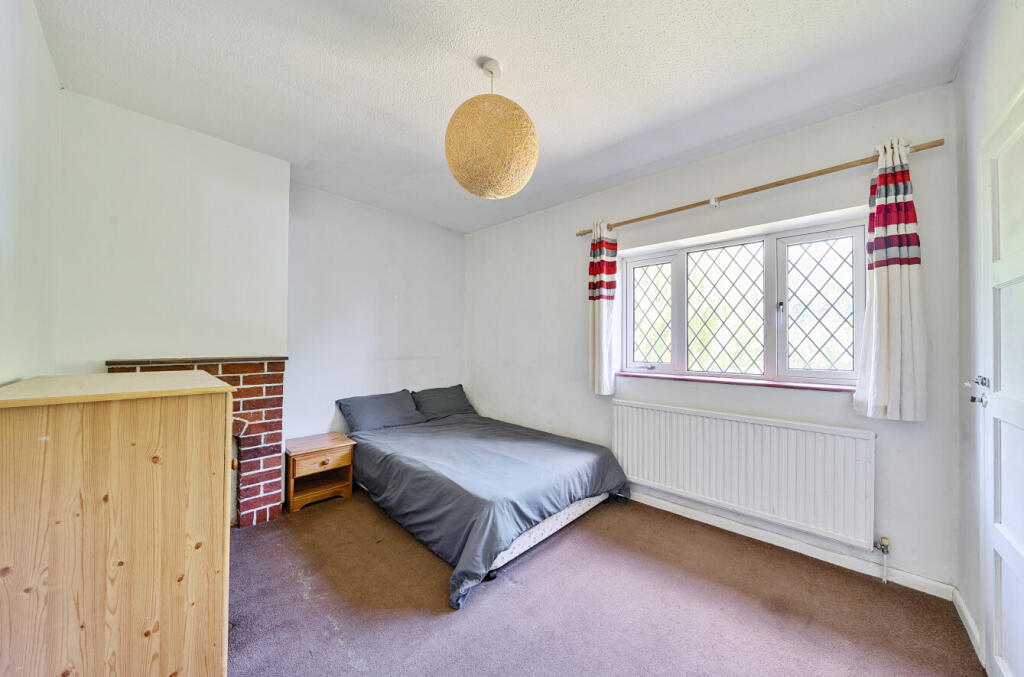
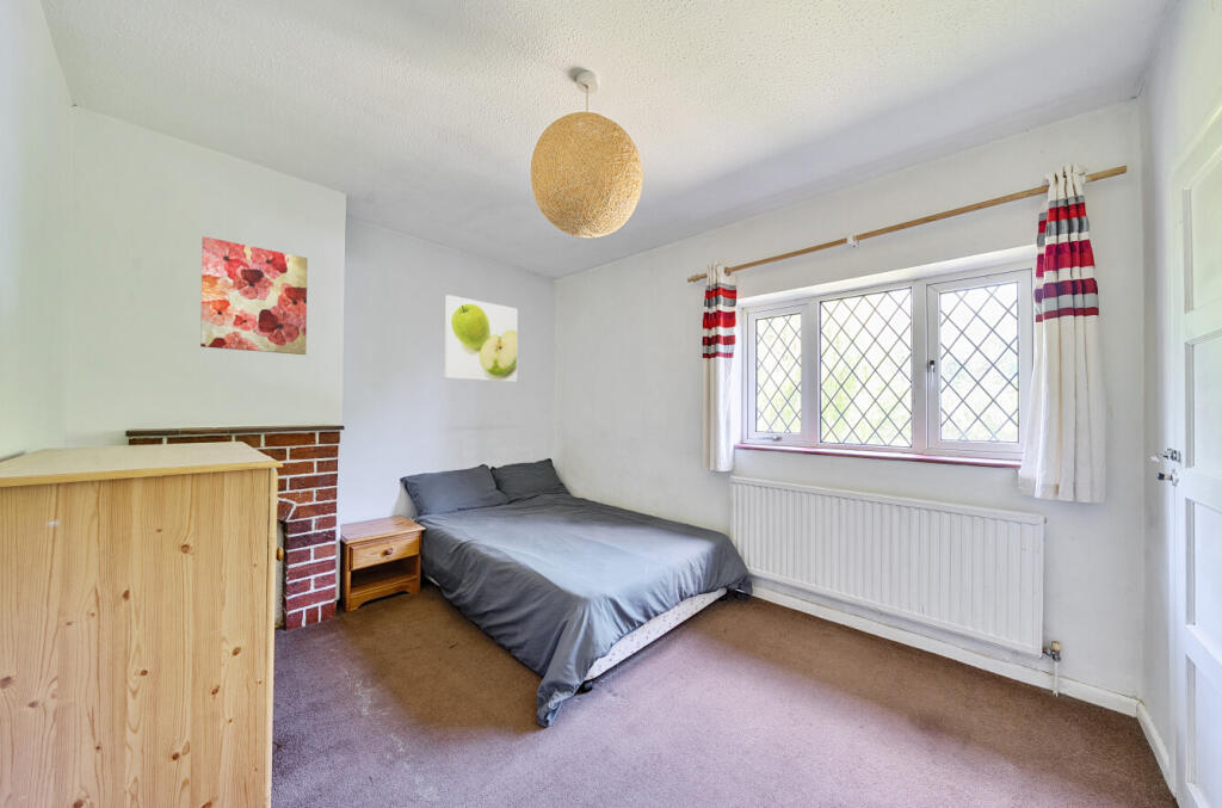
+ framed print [444,294,519,383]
+ wall art [199,235,308,356]
